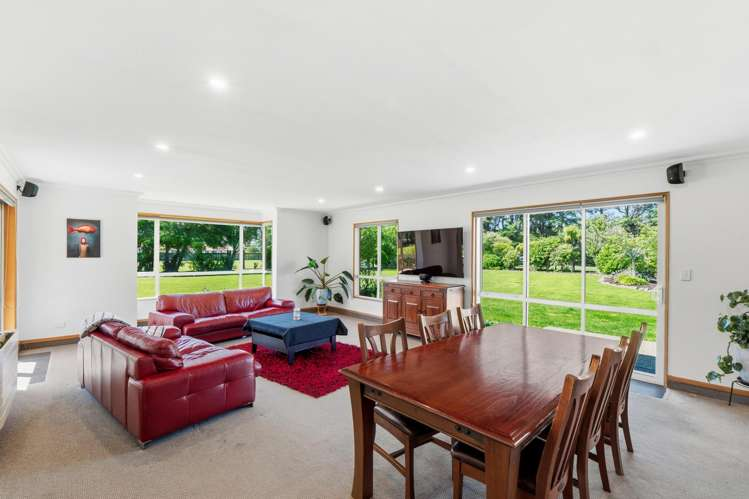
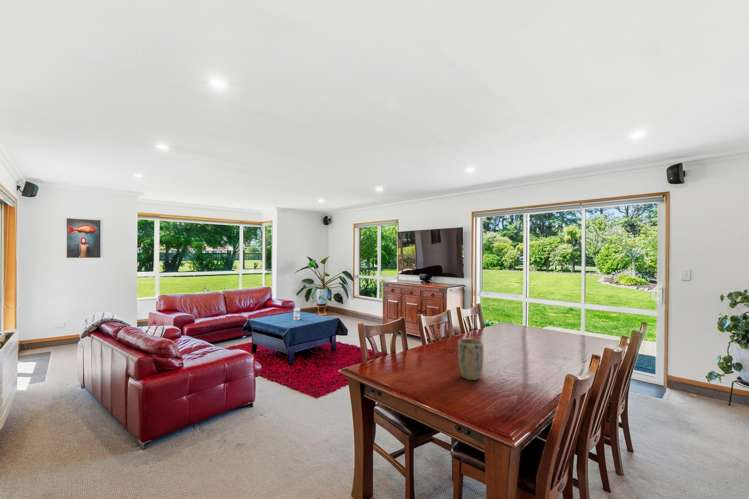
+ plant pot [457,338,484,381]
